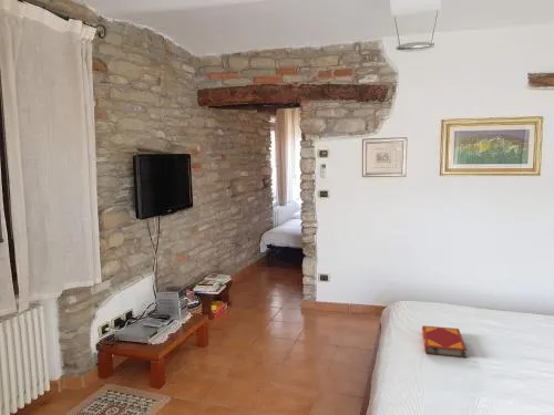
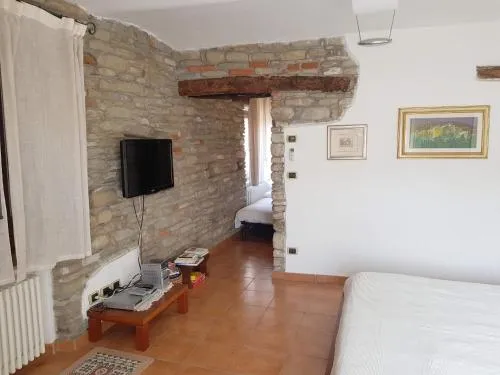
- hardback book [421,324,468,359]
